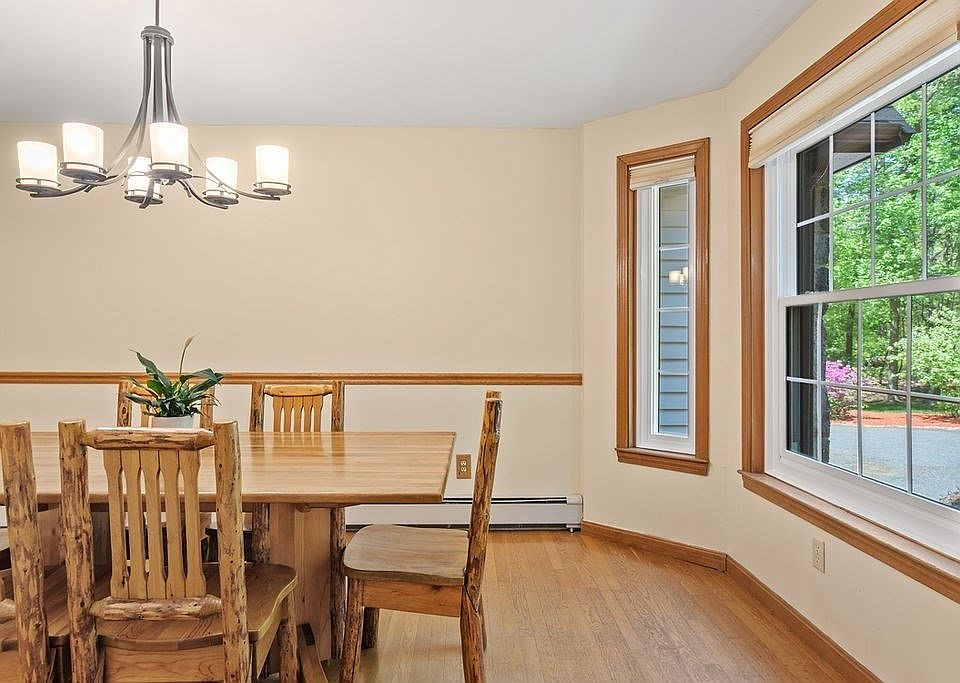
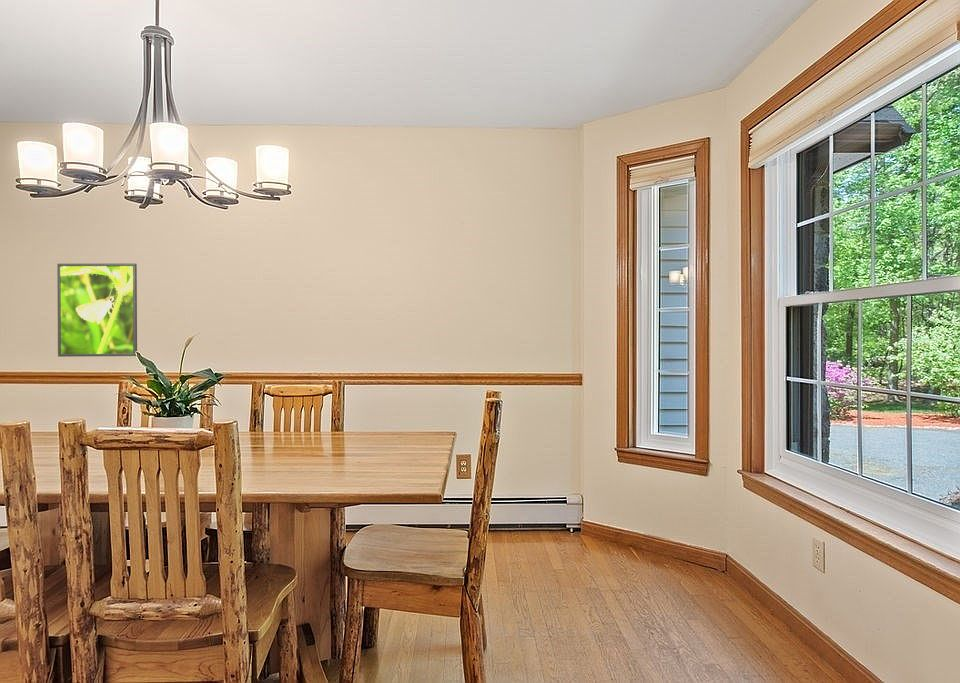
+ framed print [56,262,138,358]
